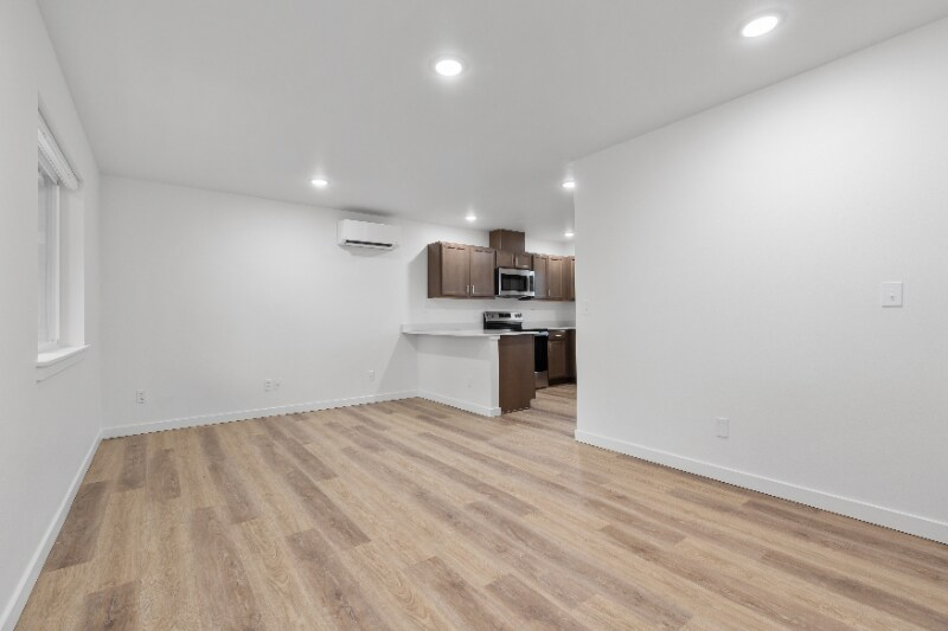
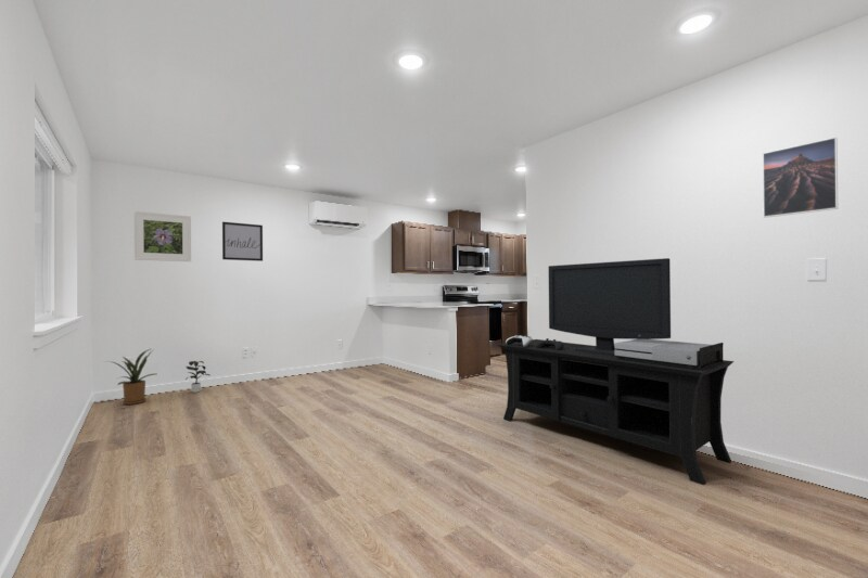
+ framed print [762,136,839,219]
+ potted plant [184,360,210,394]
+ house plant [101,348,156,406]
+ wall art [221,221,264,262]
+ media console [497,257,735,486]
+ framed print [133,210,192,262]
